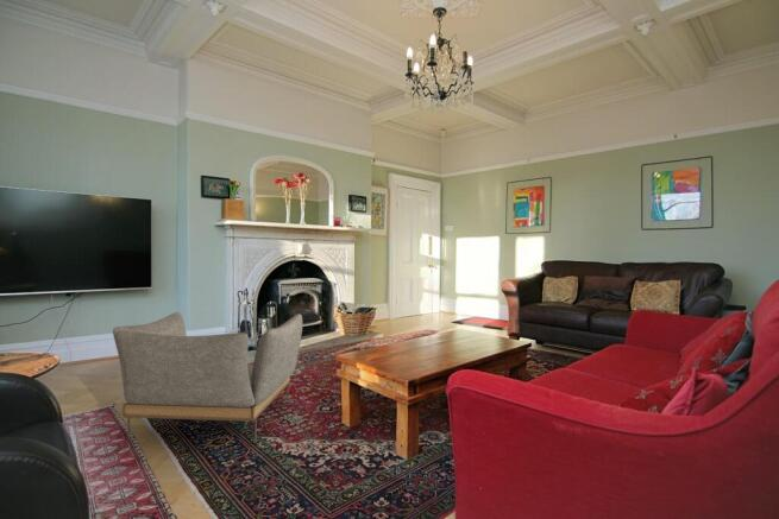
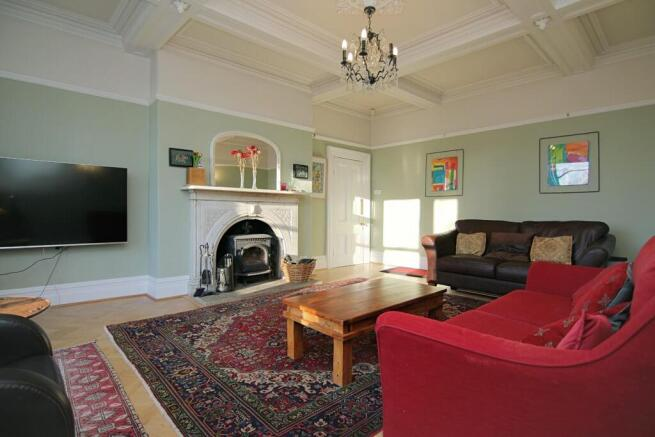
- armchair [112,311,303,444]
